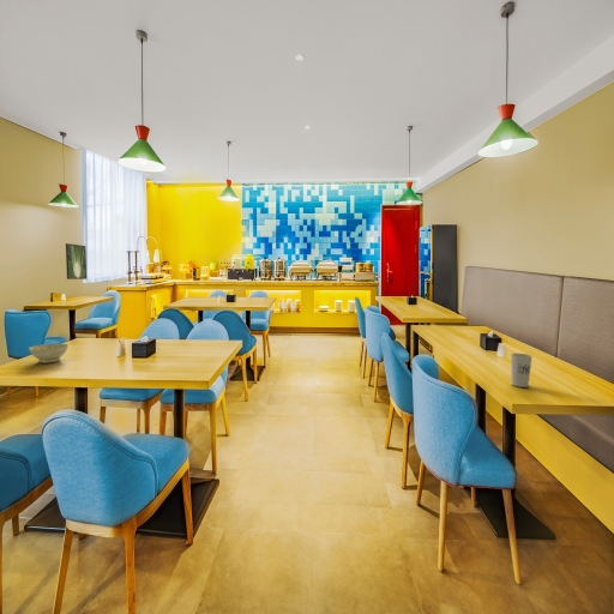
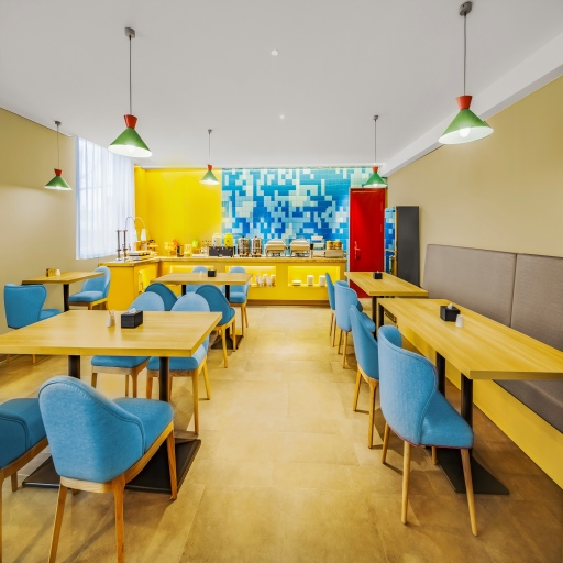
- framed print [65,242,88,281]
- cup [510,353,534,389]
- bowl [28,343,70,365]
